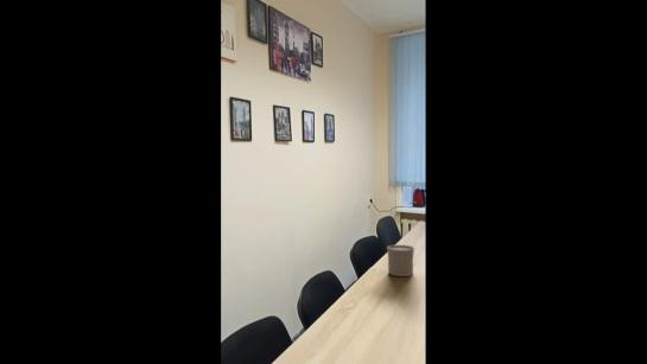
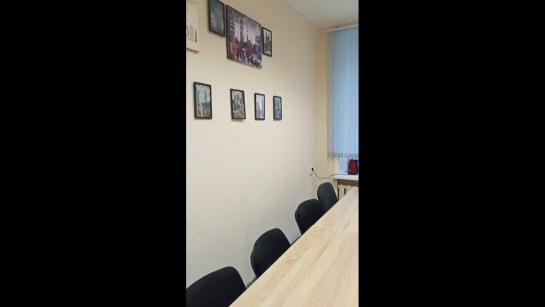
- cup [386,244,416,277]
